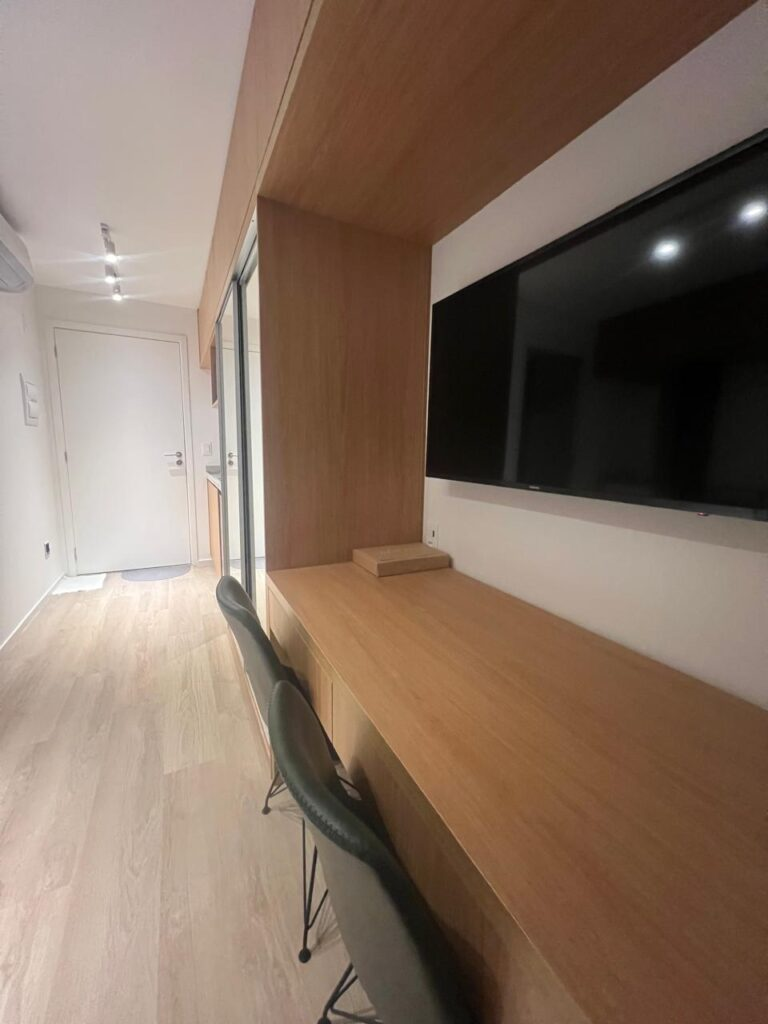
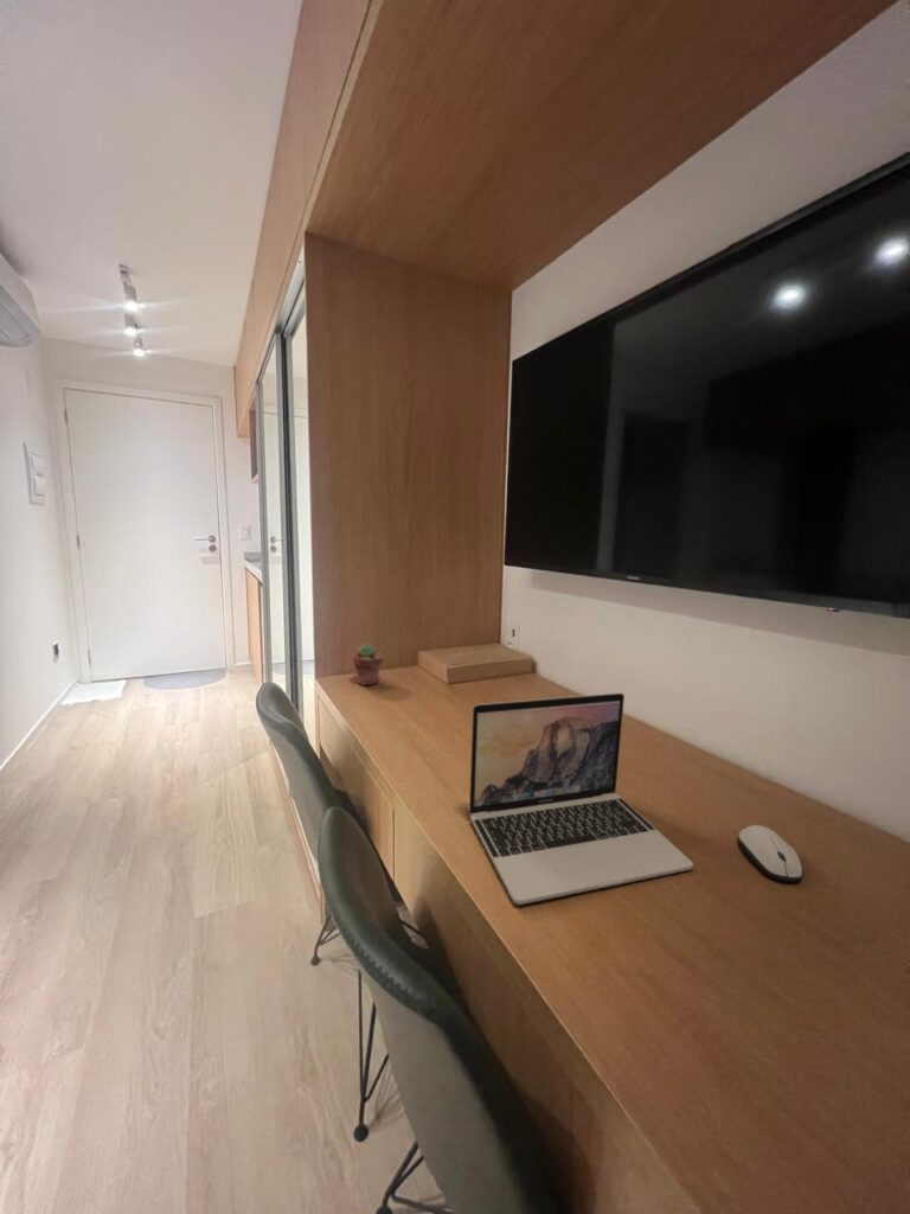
+ potted succulent [352,644,384,686]
+ laptop [468,692,694,906]
+ computer mouse [737,824,803,883]
